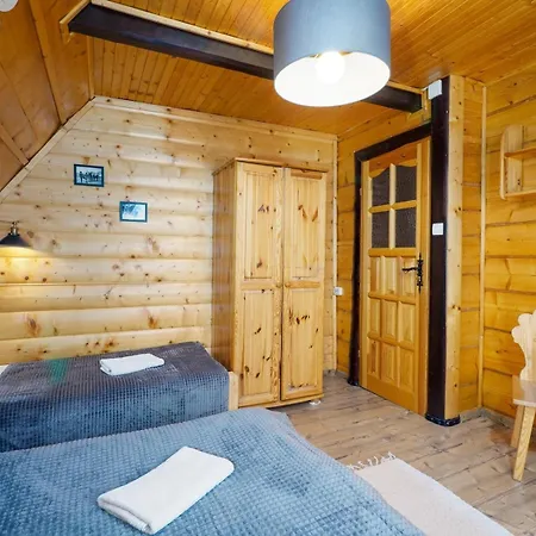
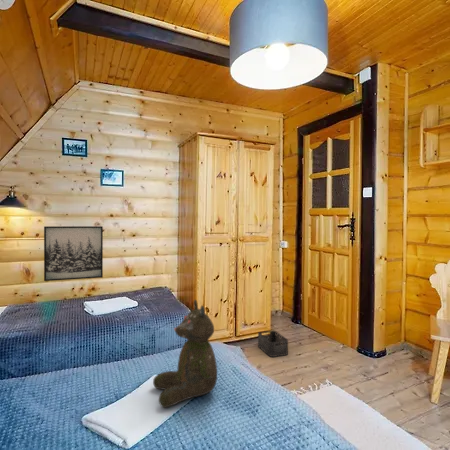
+ teddy bear [152,299,218,409]
+ storage bin [257,329,289,358]
+ wall art [43,225,104,282]
